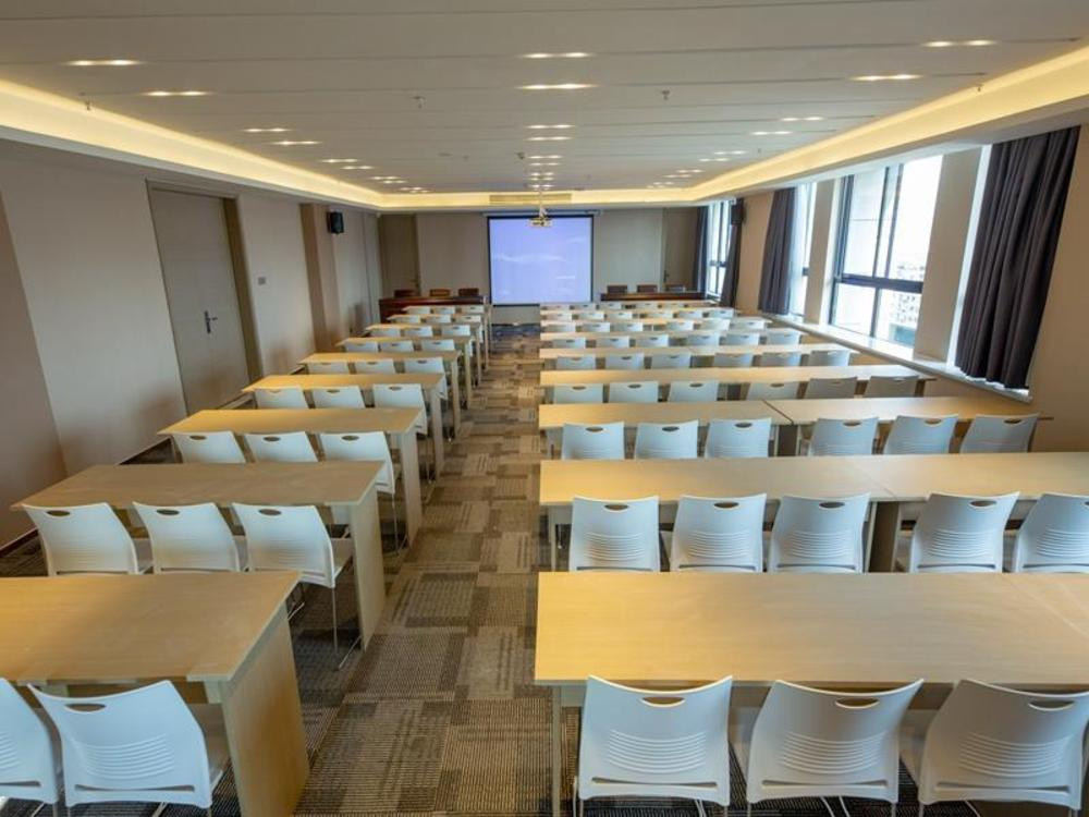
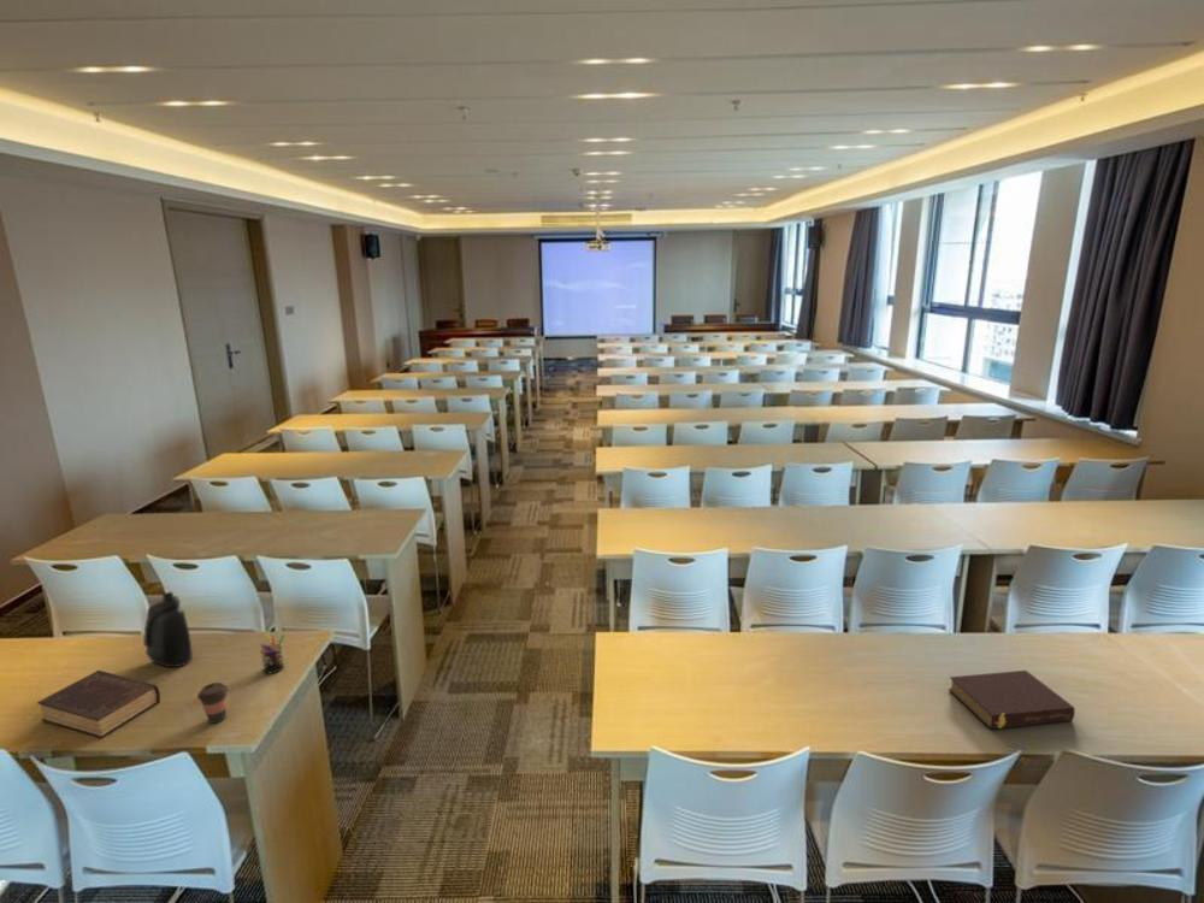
+ pen holder [260,632,285,674]
+ coffee cup [196,681,230,725]
+ water bottle [142,591,194,668]
+ book [948,669,1076,731]
+ book [36,669,161,739]
